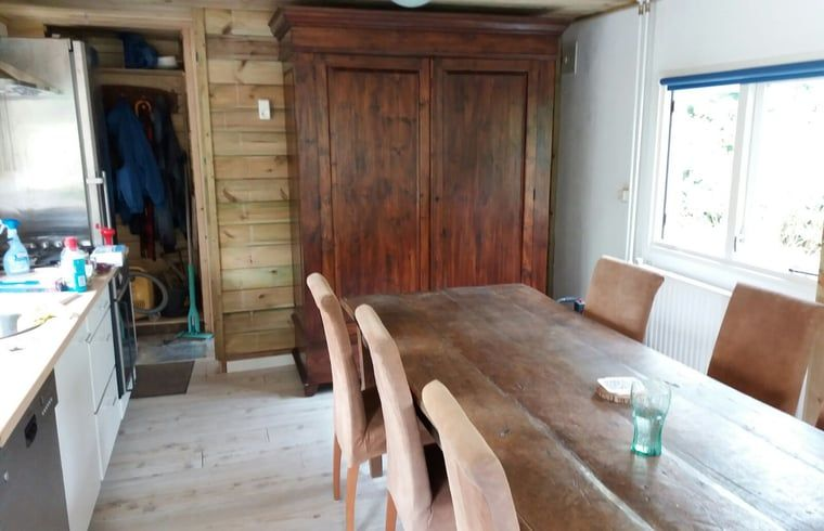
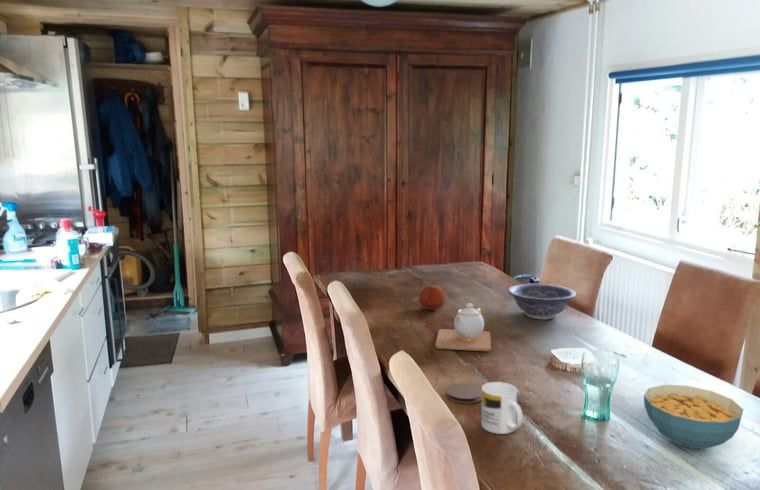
+ decorative bowl [507,283,577,320]
+ fruit [418,284,447,311]
+ coaster [445,382,482,405]
+ cereal bowl [643,384,744,450]
+ mug [480,381,524,435]
+ teapot [434,302,492,352]
